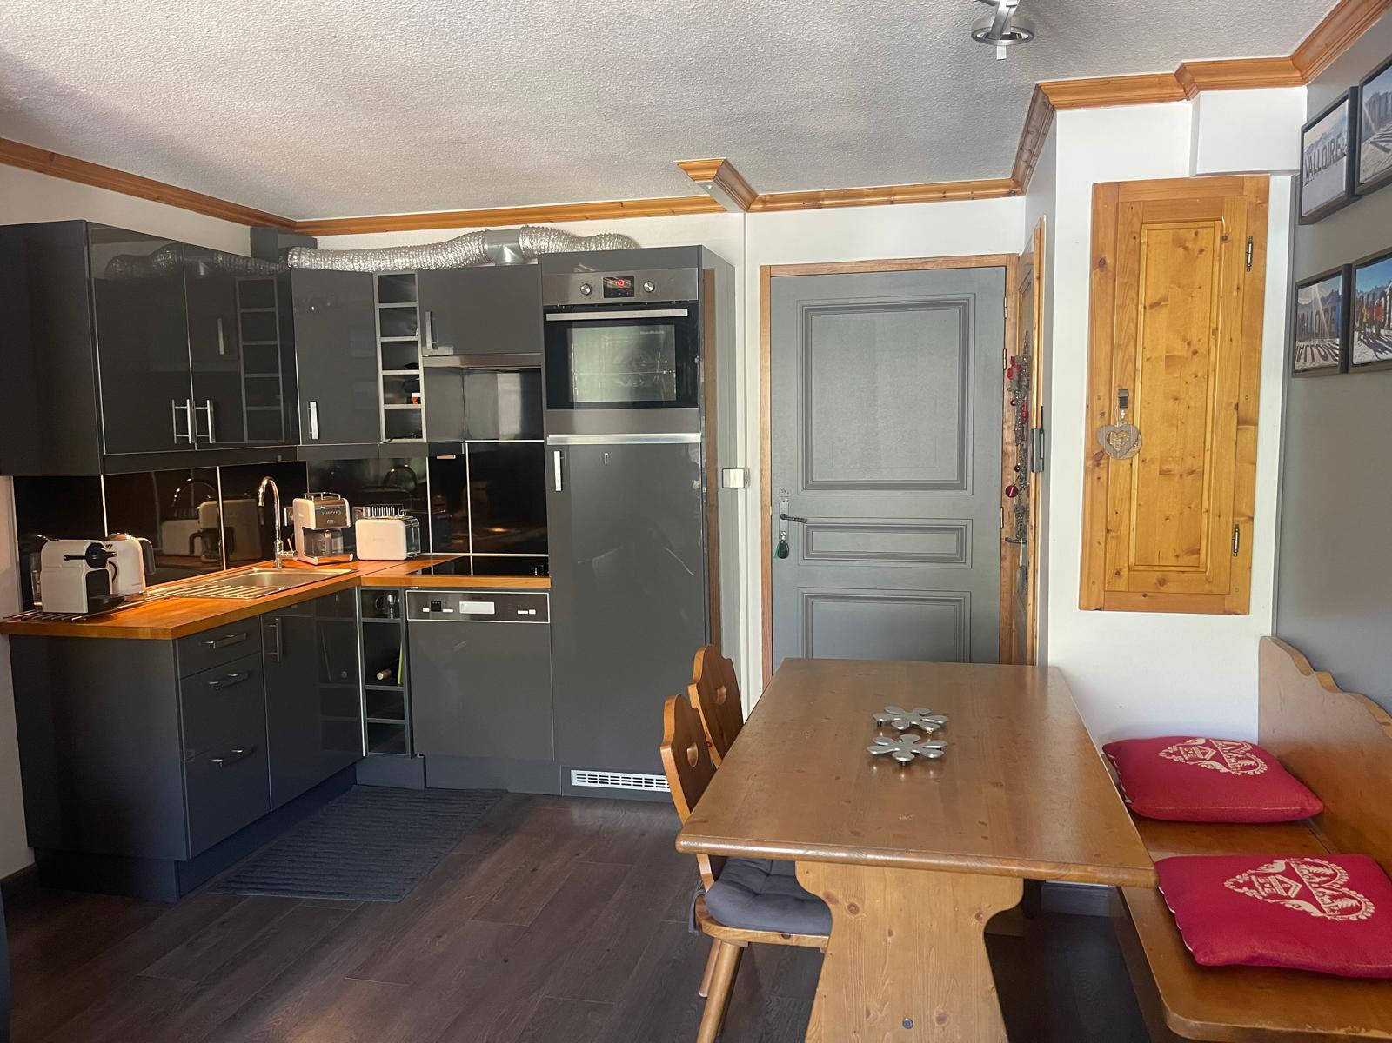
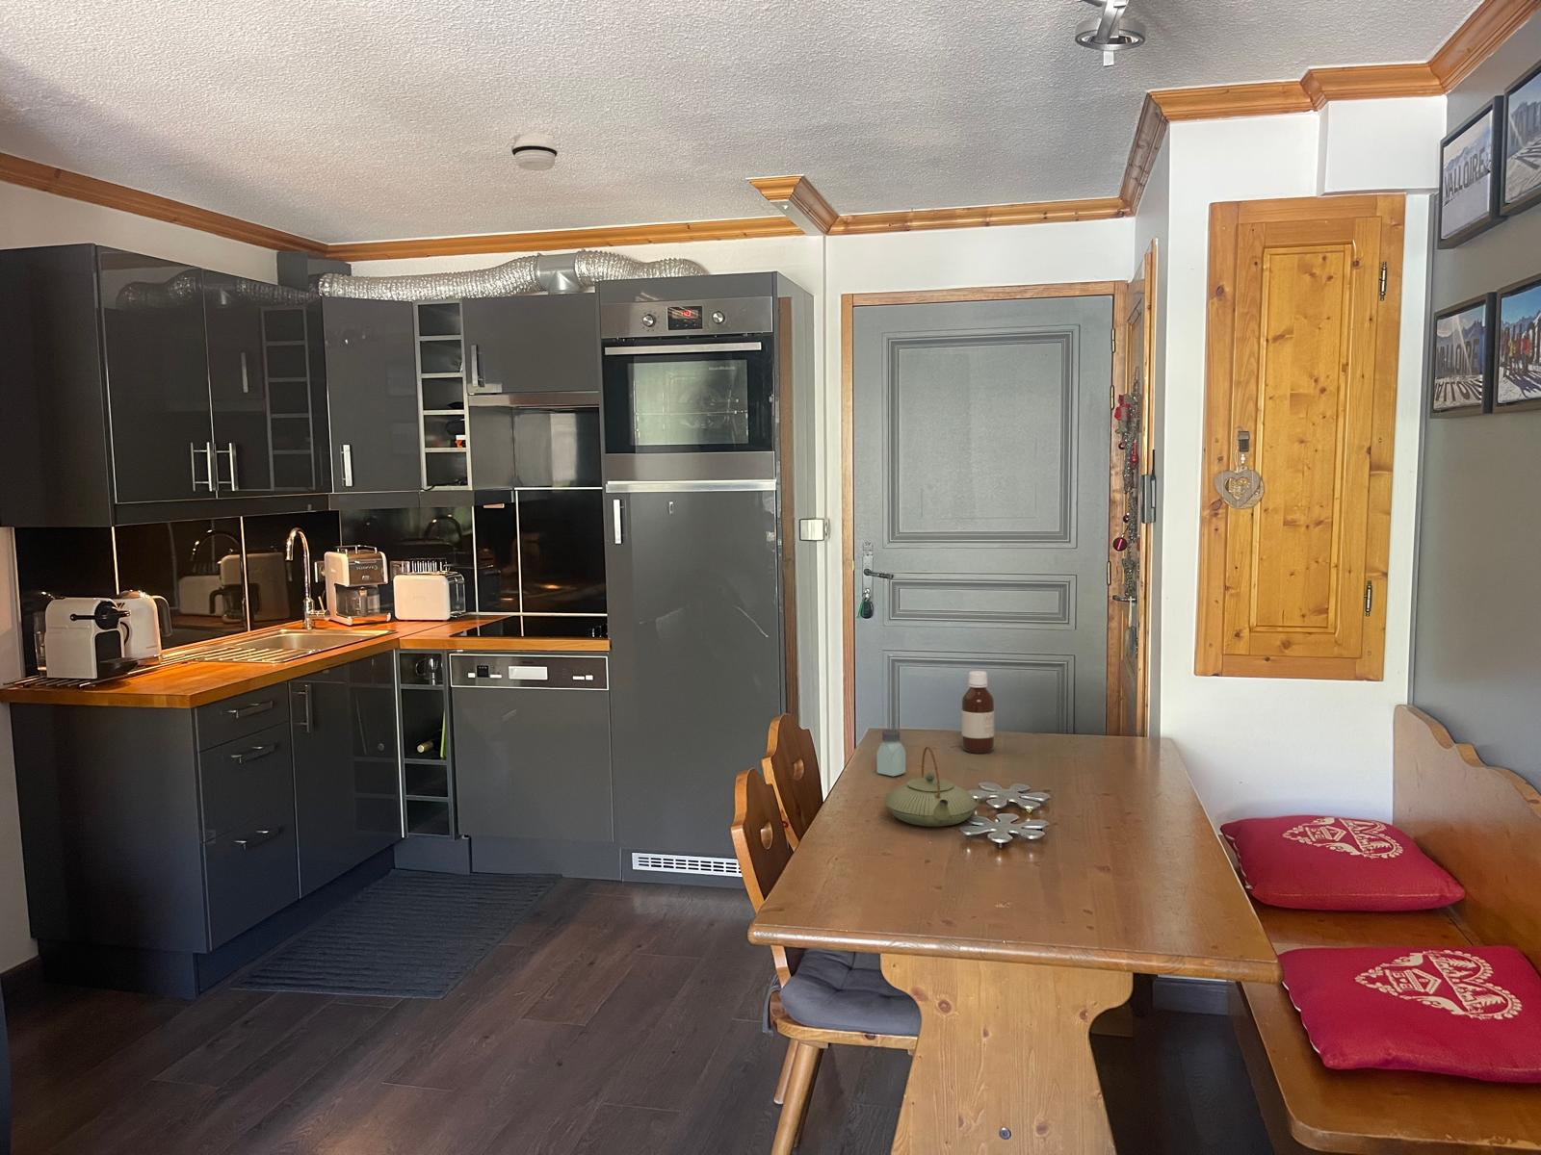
+ smoke detector [511,132,558,171]
+ bottle [960,670,996,755]
+ saltshaker [876,729,906,778]
+ teapot [883,745,978,827]
